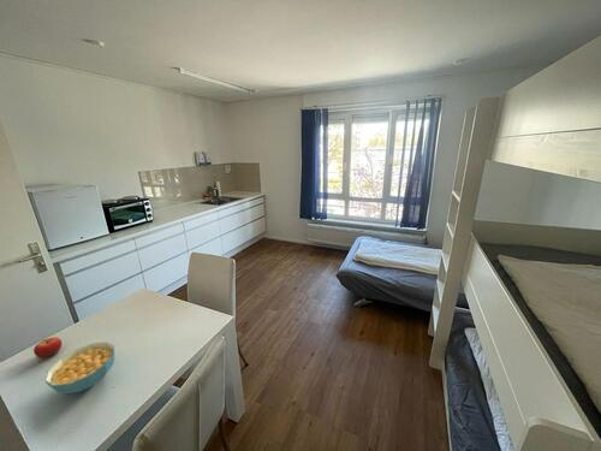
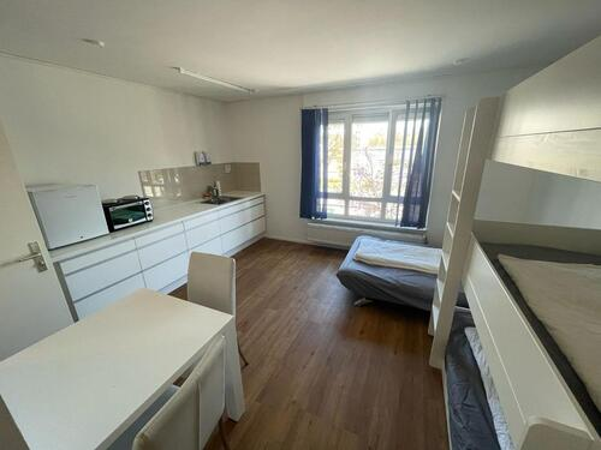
- cereal bowl [43,340,115,394]
- fruit [32,336,63,360]
